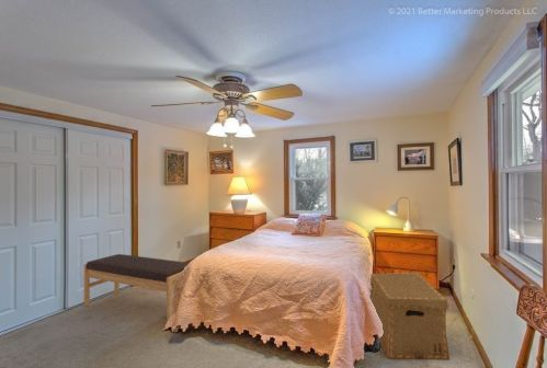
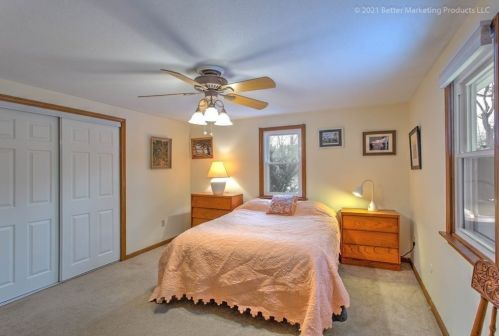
- bench [83,253,190,323]
- cardboard box [369,272,451,361]
